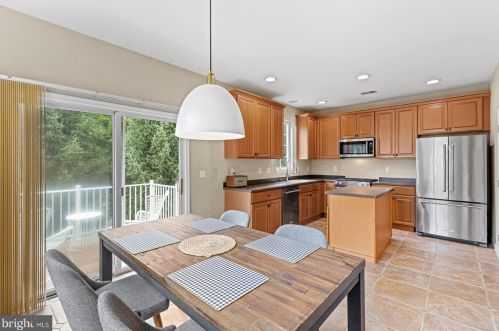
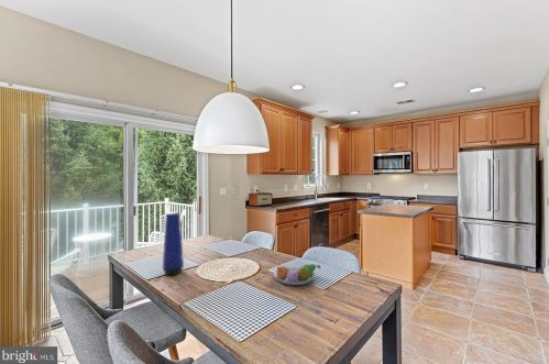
+ fruit bowl [273,263,321,286]
+ vase [162,211,185,276]
